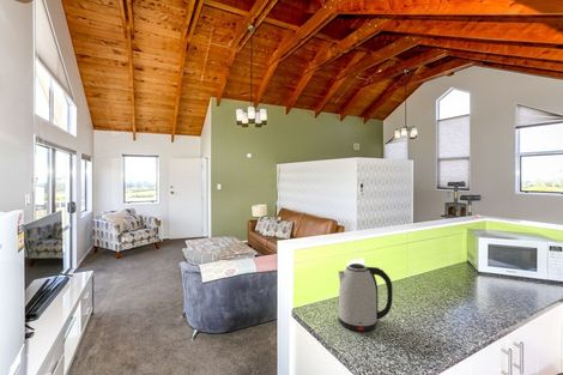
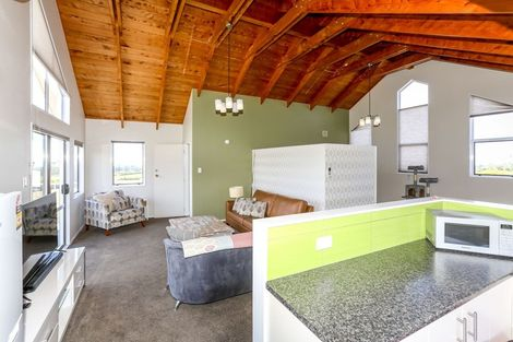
- kettle [337,262,394,332]
